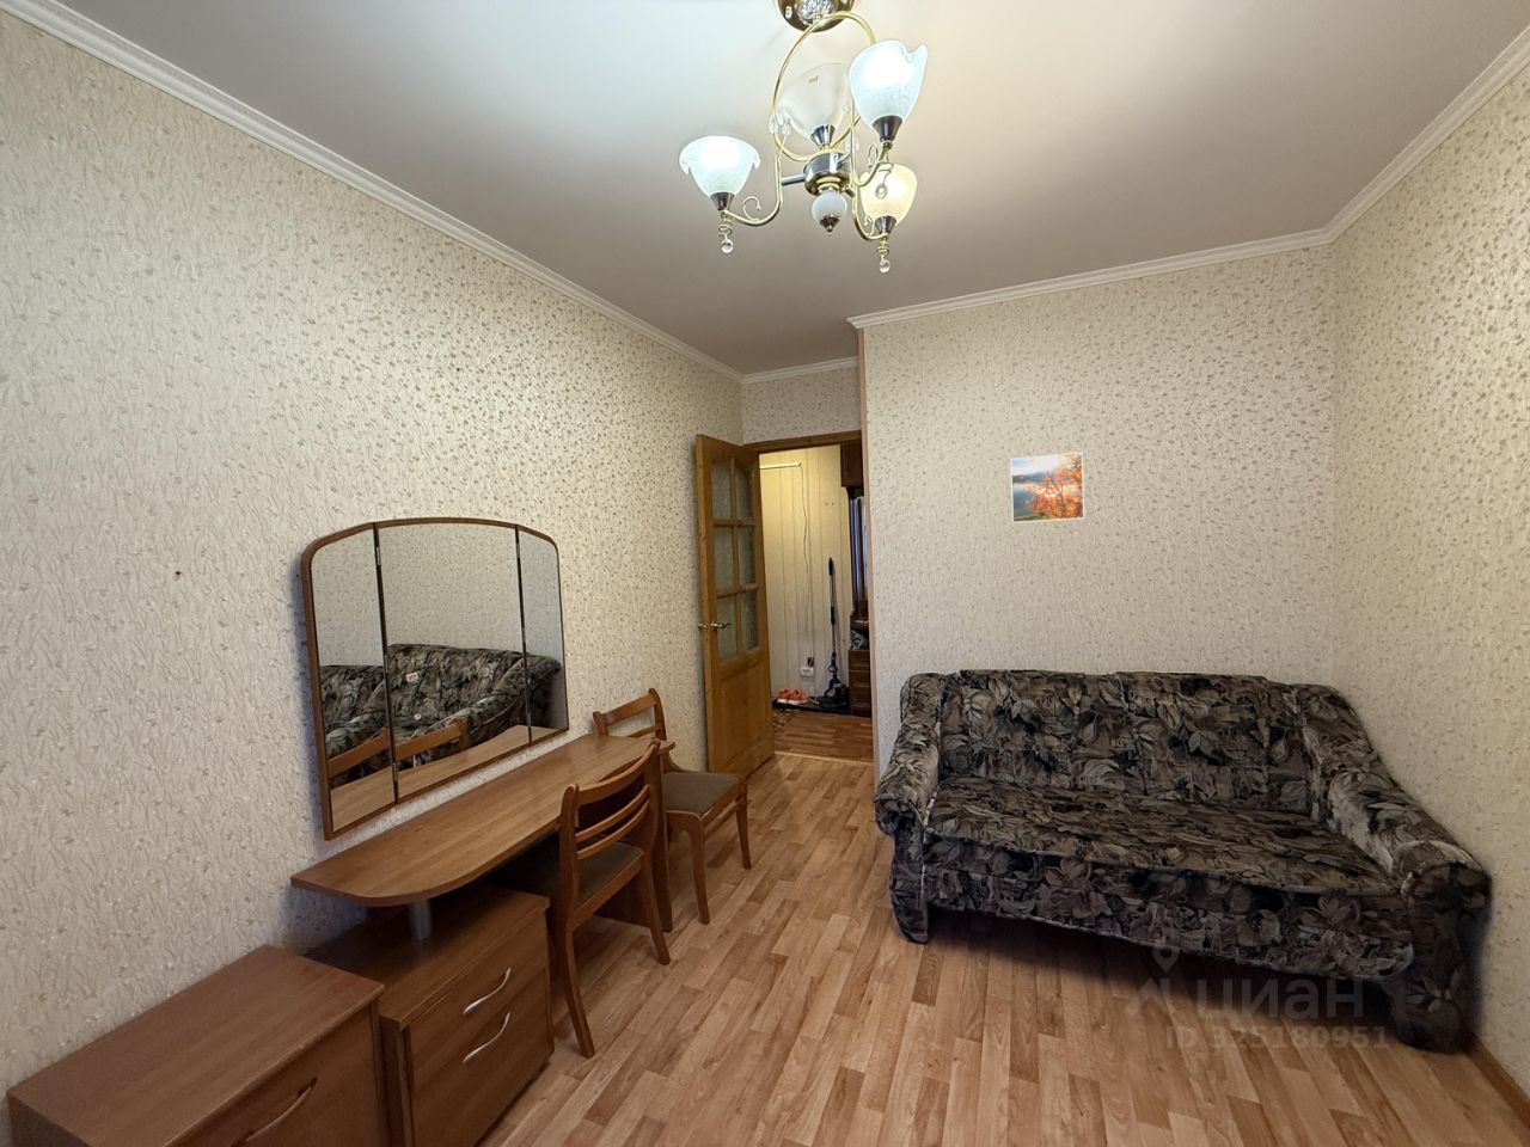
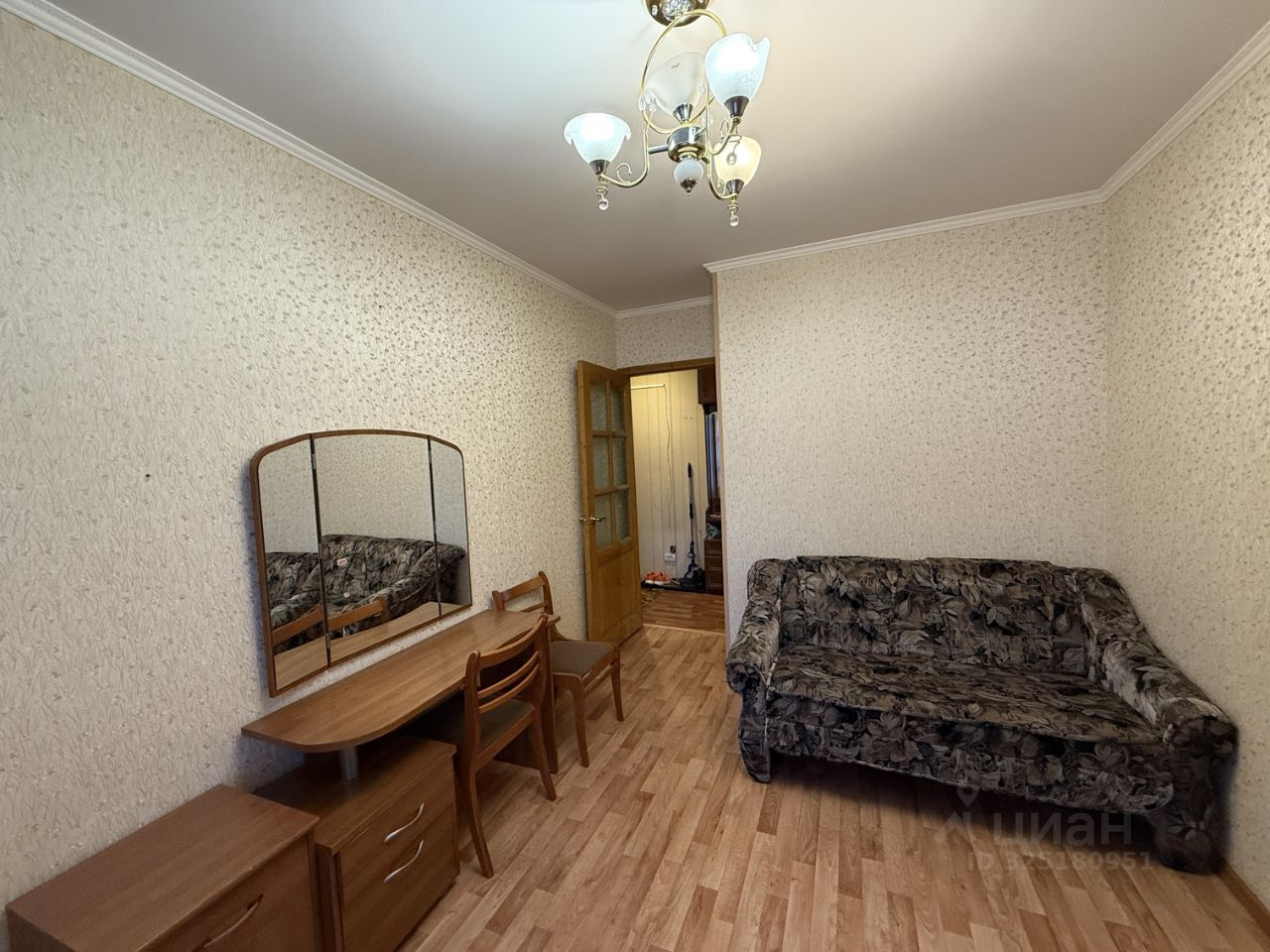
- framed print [1008,451,1085,524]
